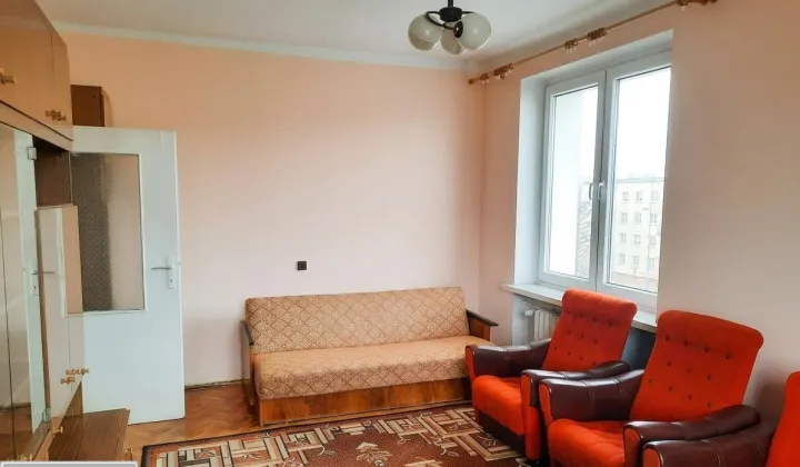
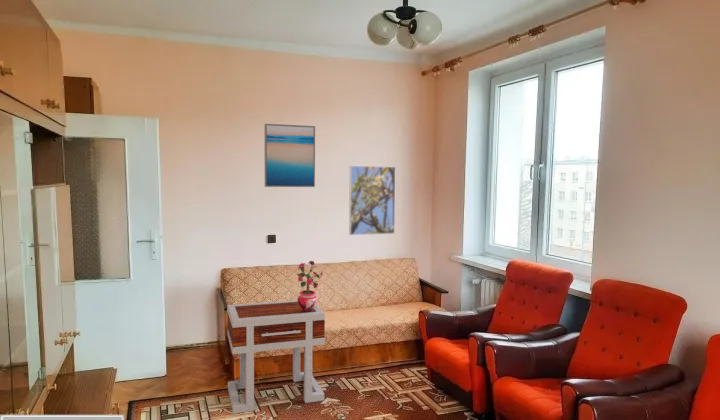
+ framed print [348,165,397,236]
+ wall art [264,123,316,188]
+ potted plant [296,260,324,312]
+ side table [226,299,326,415]
